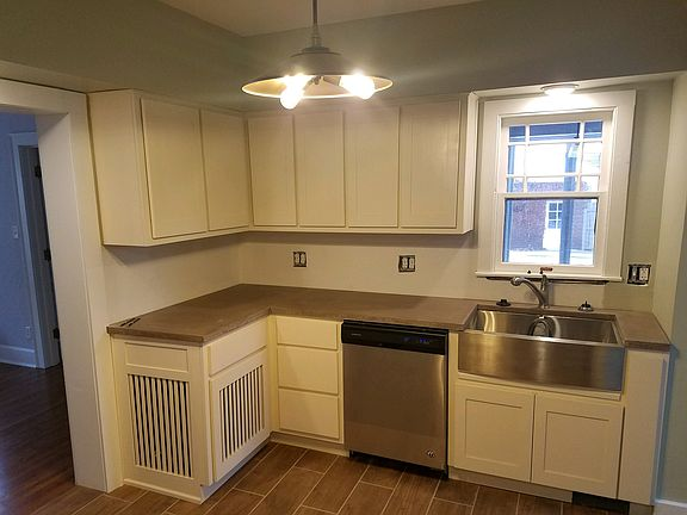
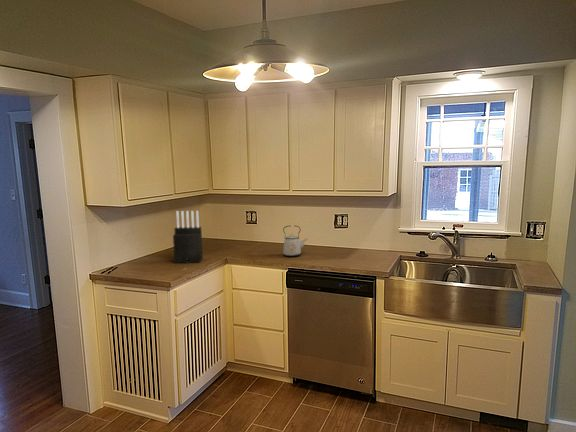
+ knife block [172,210,204,264]
+ kettle [282,225,308,258]
